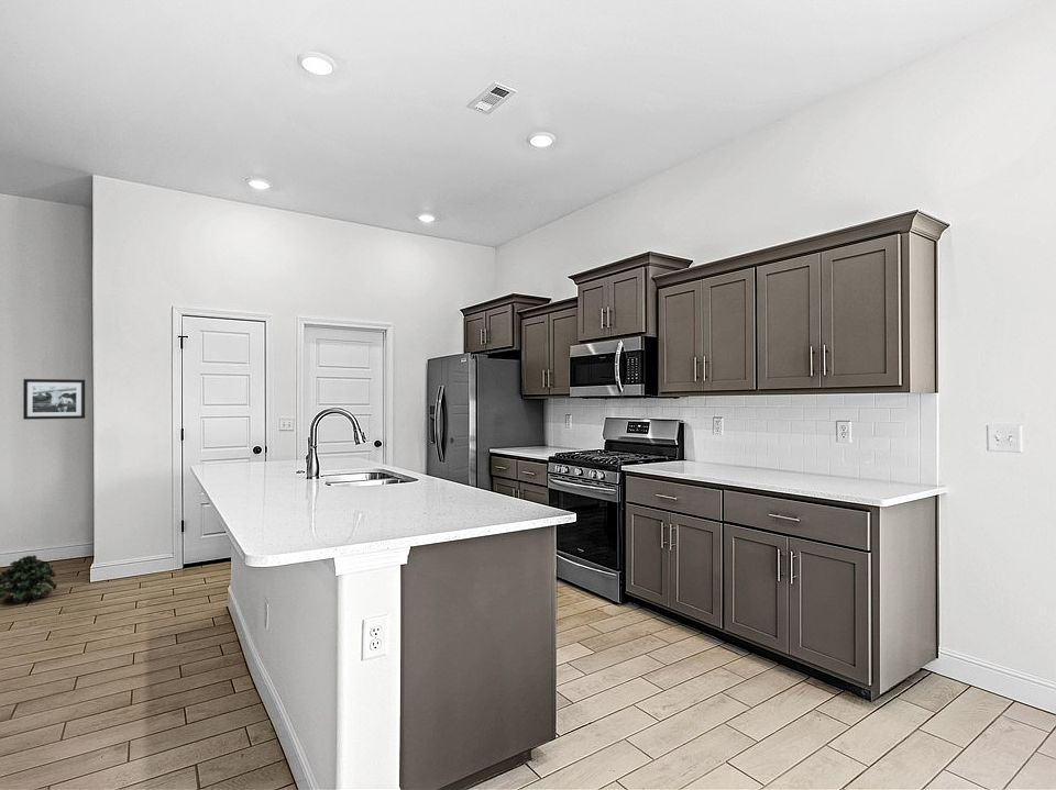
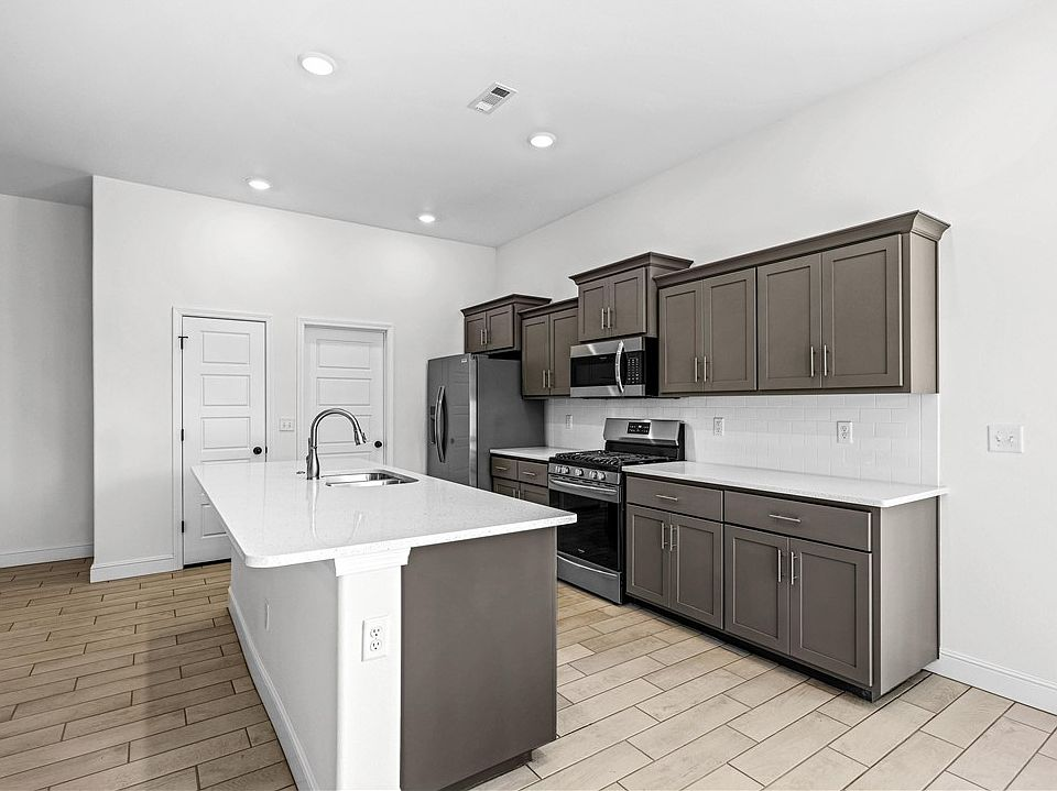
- potted plant [0,554,58,604]
- picture frame [22,378,86,421]
